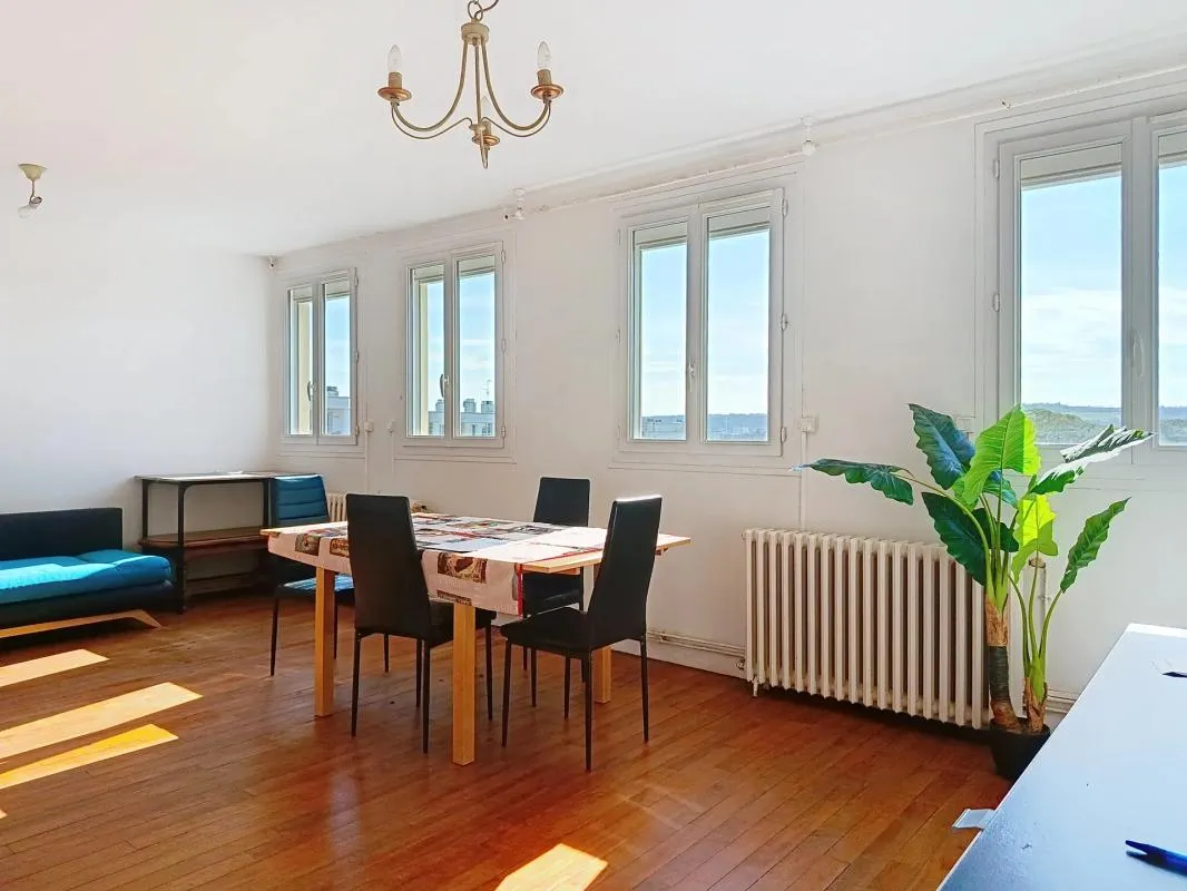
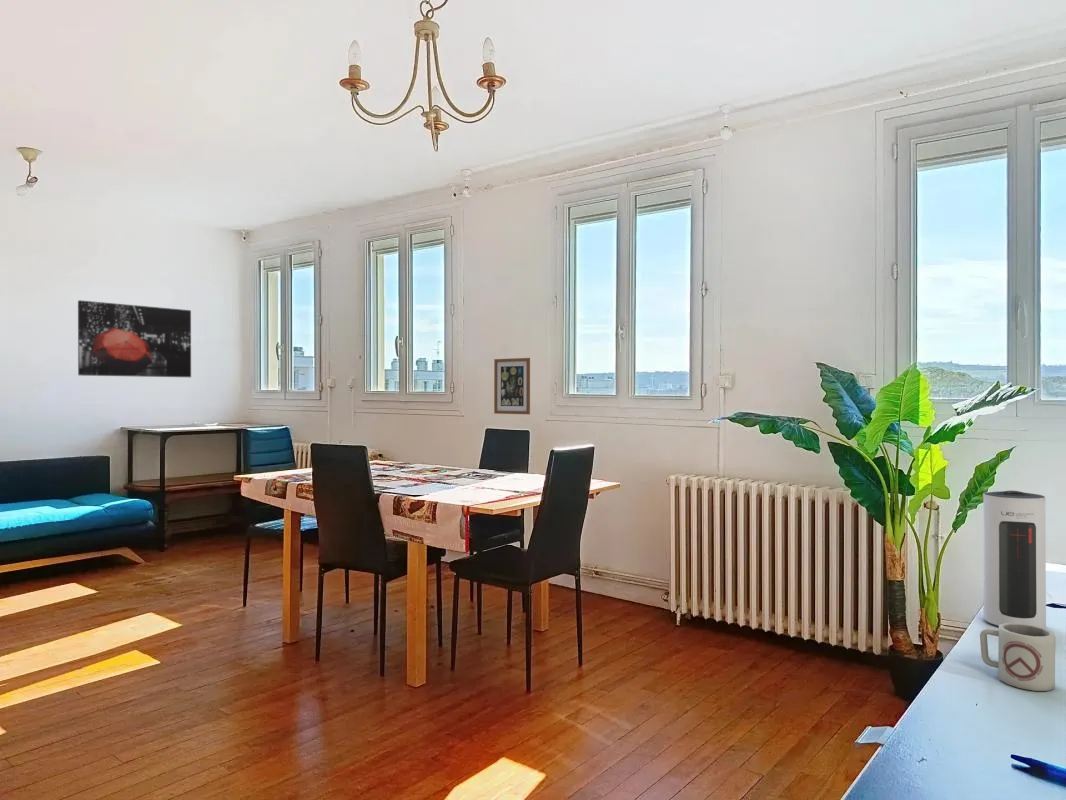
+ speaker [982,490,1047,629]
+ cup [979,623,1056,692]
+ wall art [493,357,531,415]
+ wall art [77,299,192,378]
